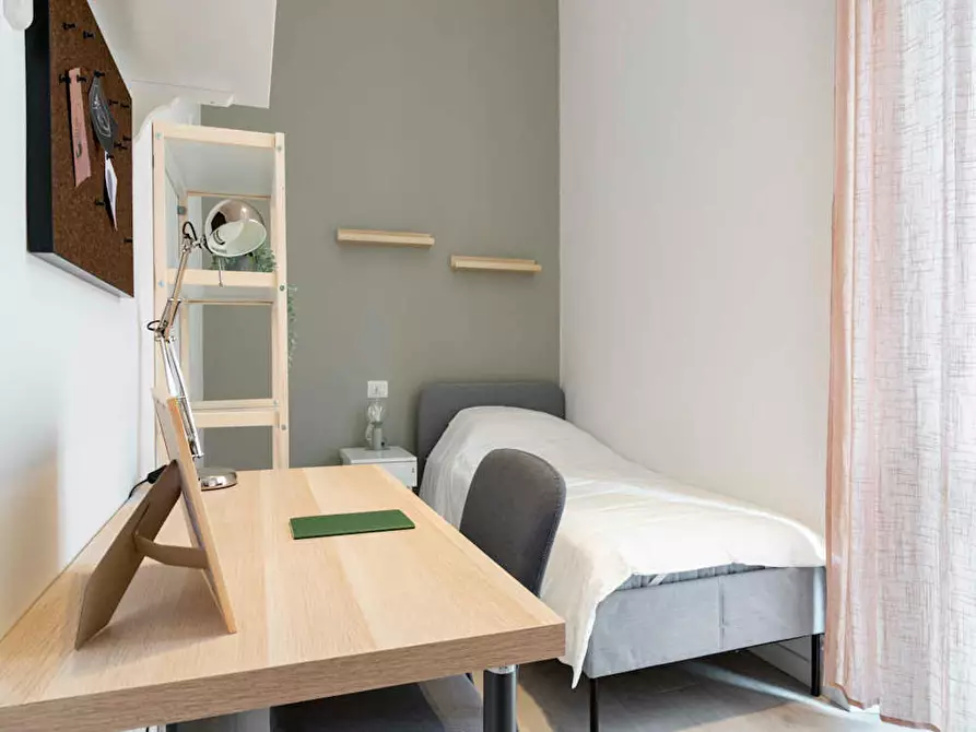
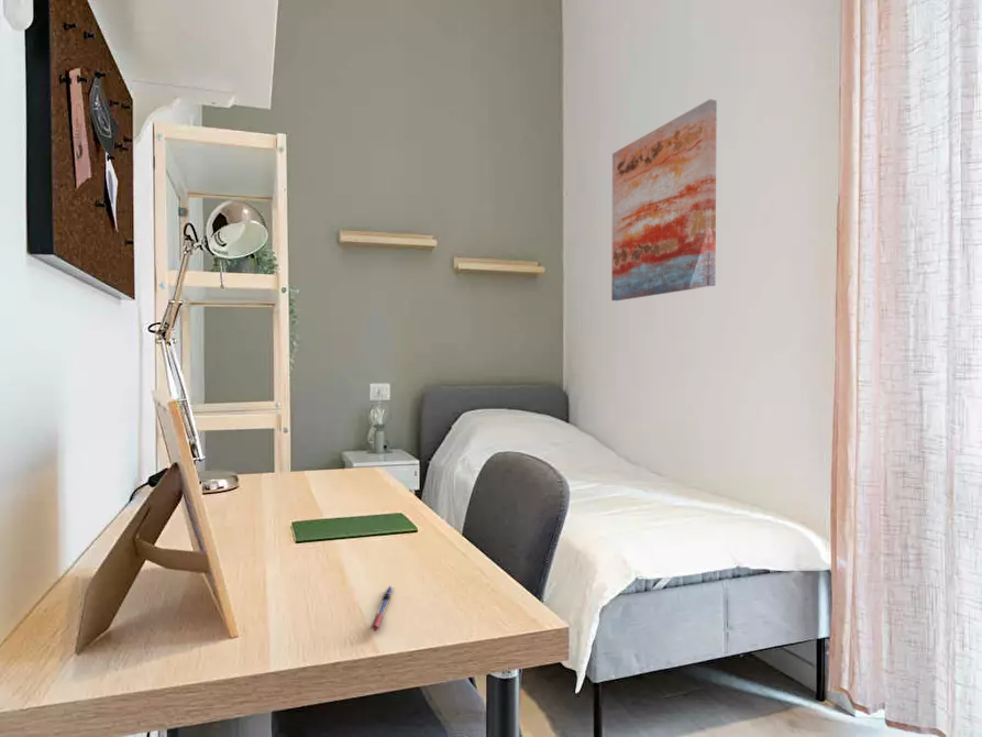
+ pen [369,585,395,632]
+ wall art [610,98,718,301]
